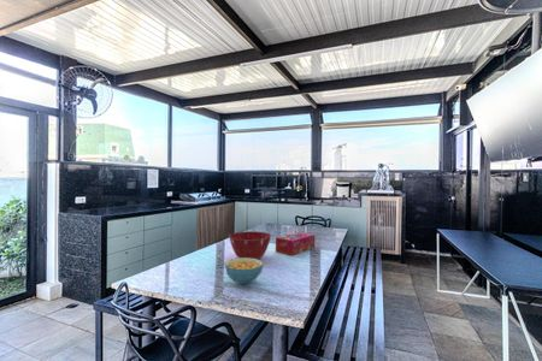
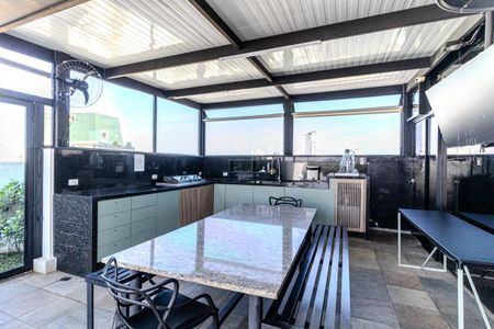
- cereal bowl [224,258,264,285]
- tissue box [275,231,316,256]
- mixing bowl [228,230,272,260]
